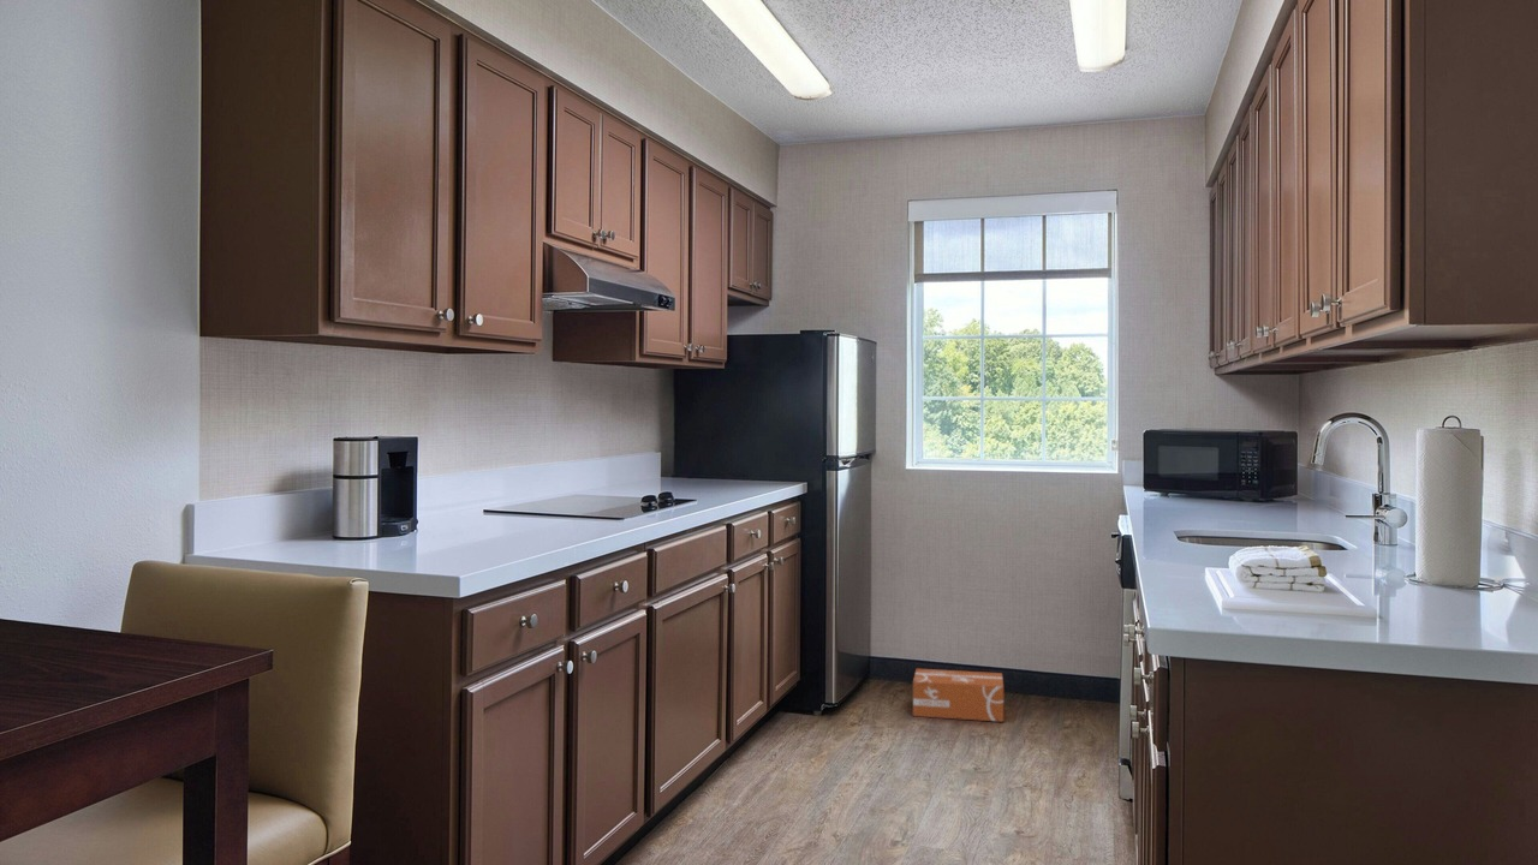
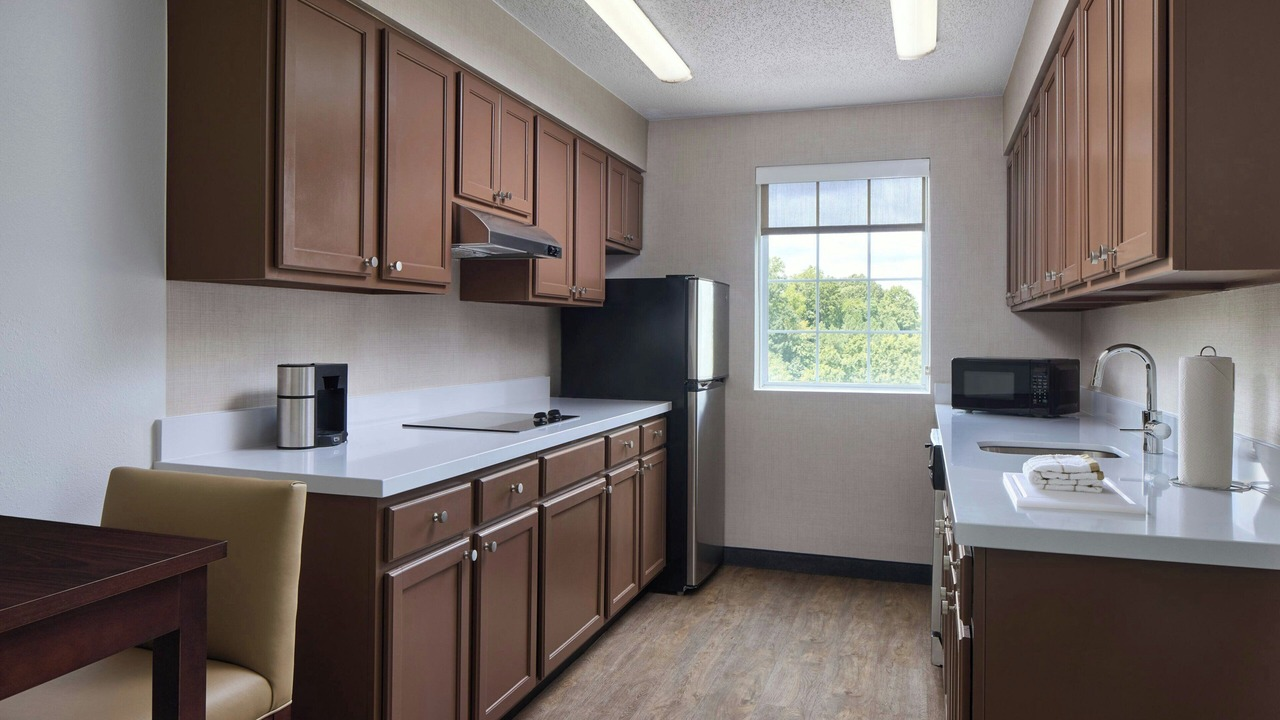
- cardboard box [912,668,1005,723]
